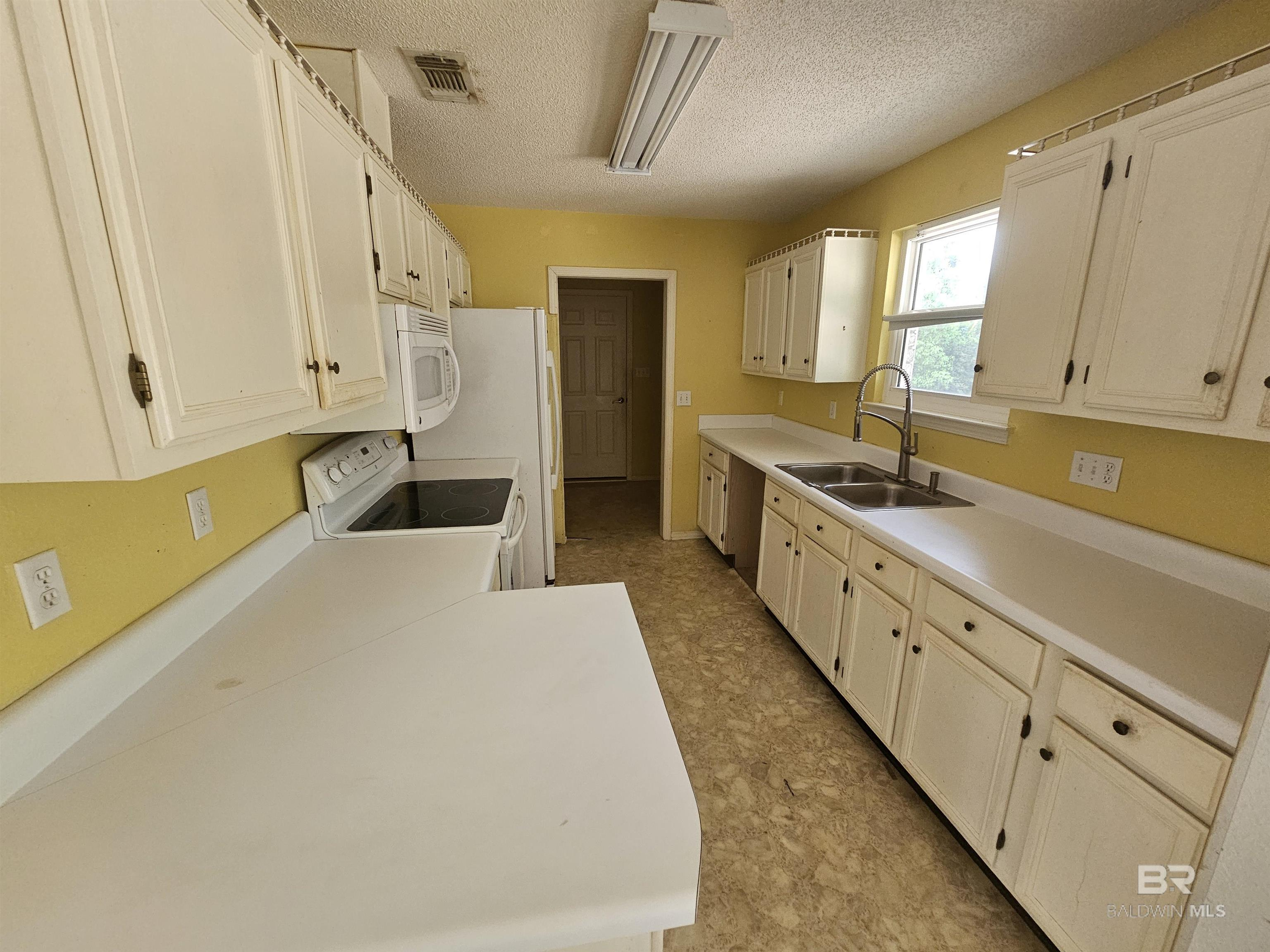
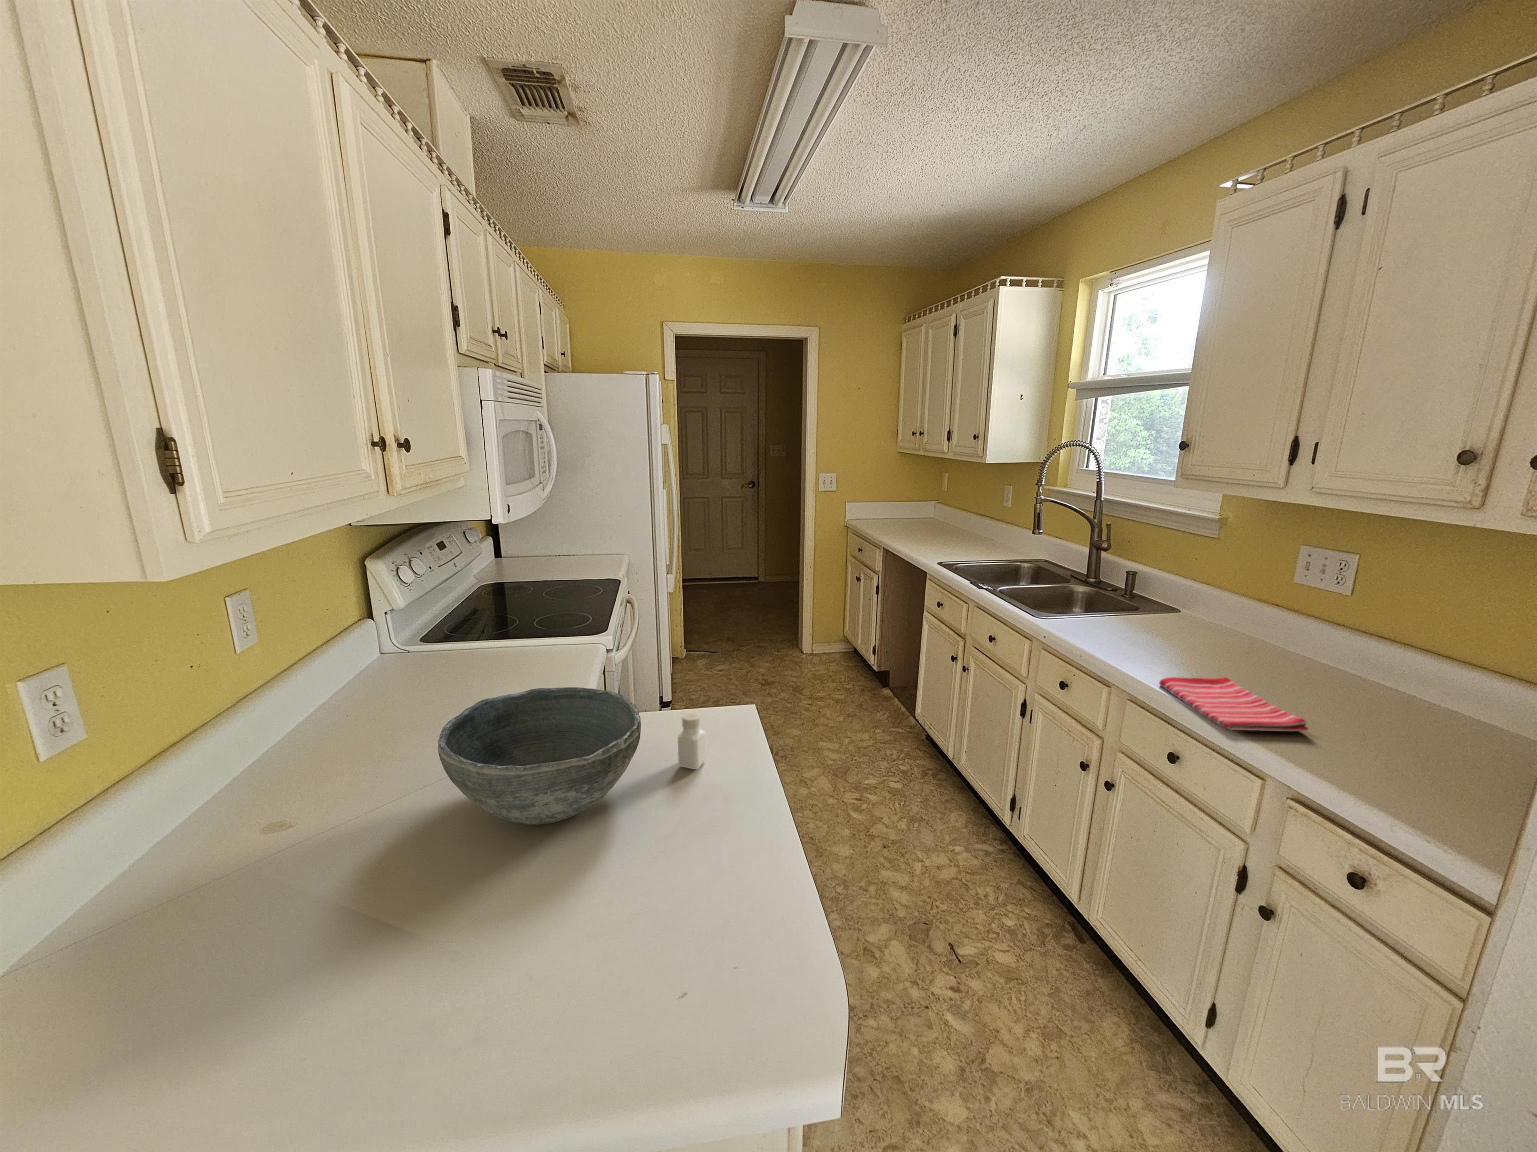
+ pepper shaker [678,712,706,770]
+ dish towel [1158,676,1308,732]
+ bowl [437,687,641,825]
